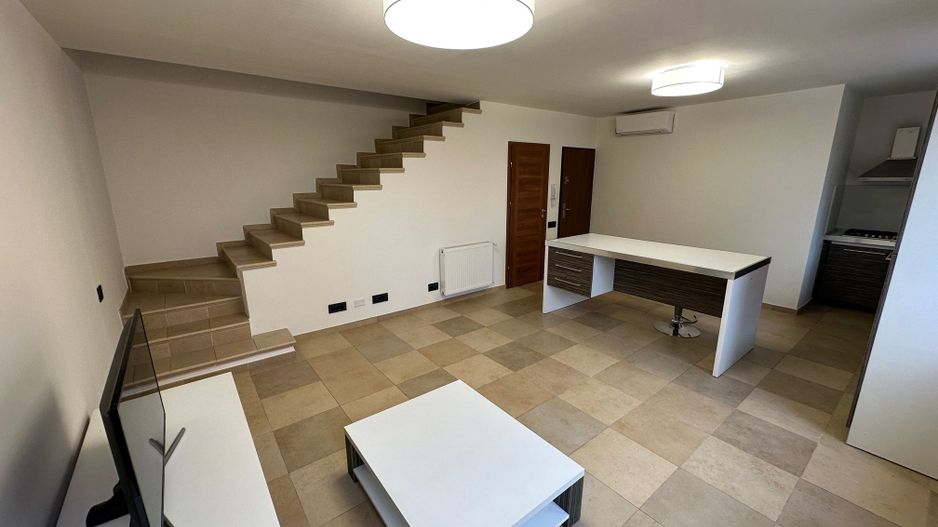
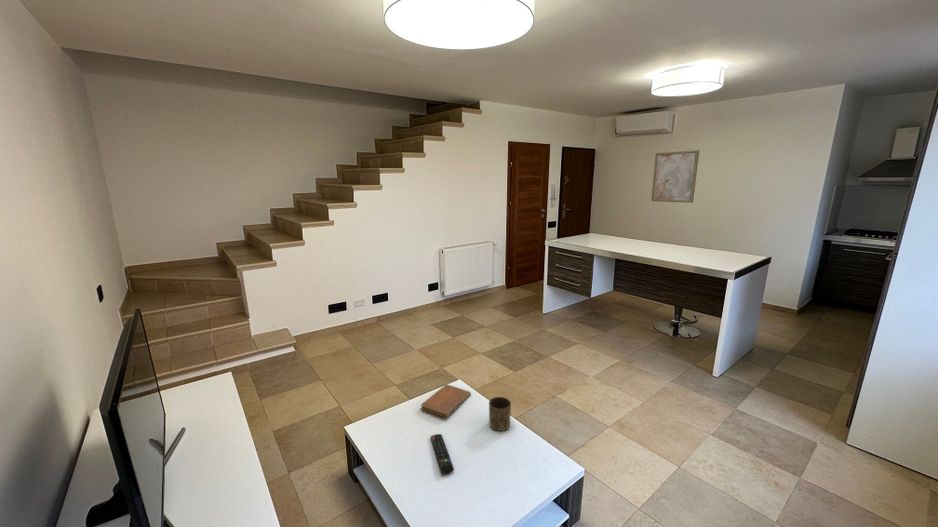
+ cup [488,396,512,432]
+ remote control [430,433,455,475]
+ notebook [420,383,472,419]
+ wall art [650,149,700,204]
